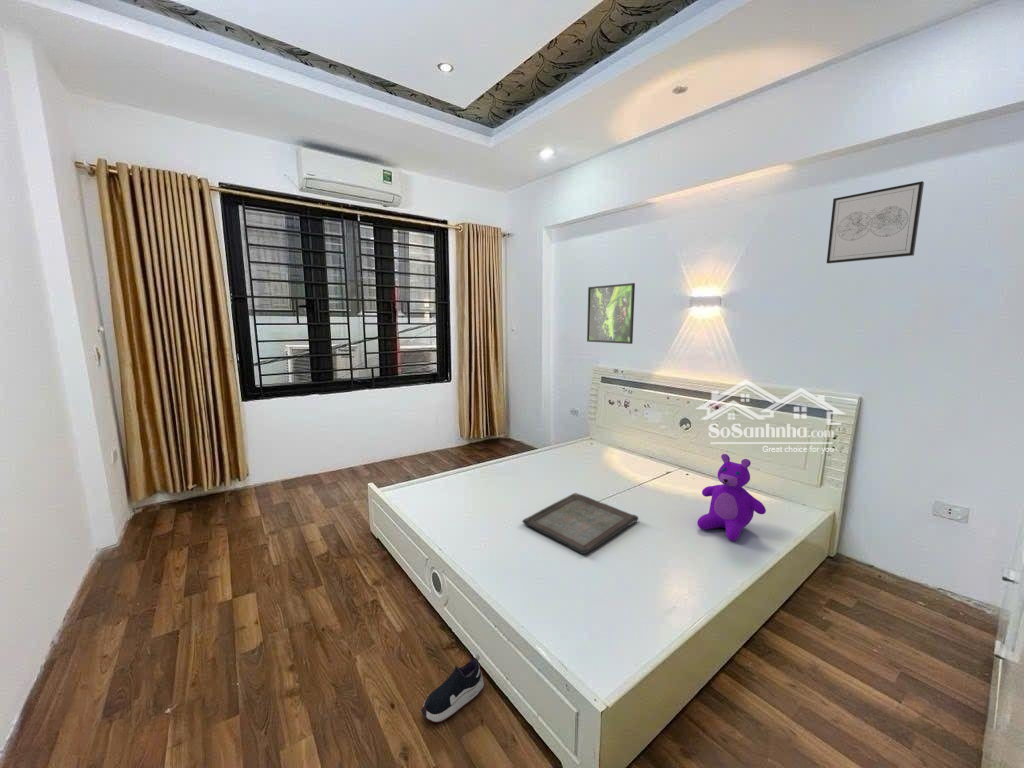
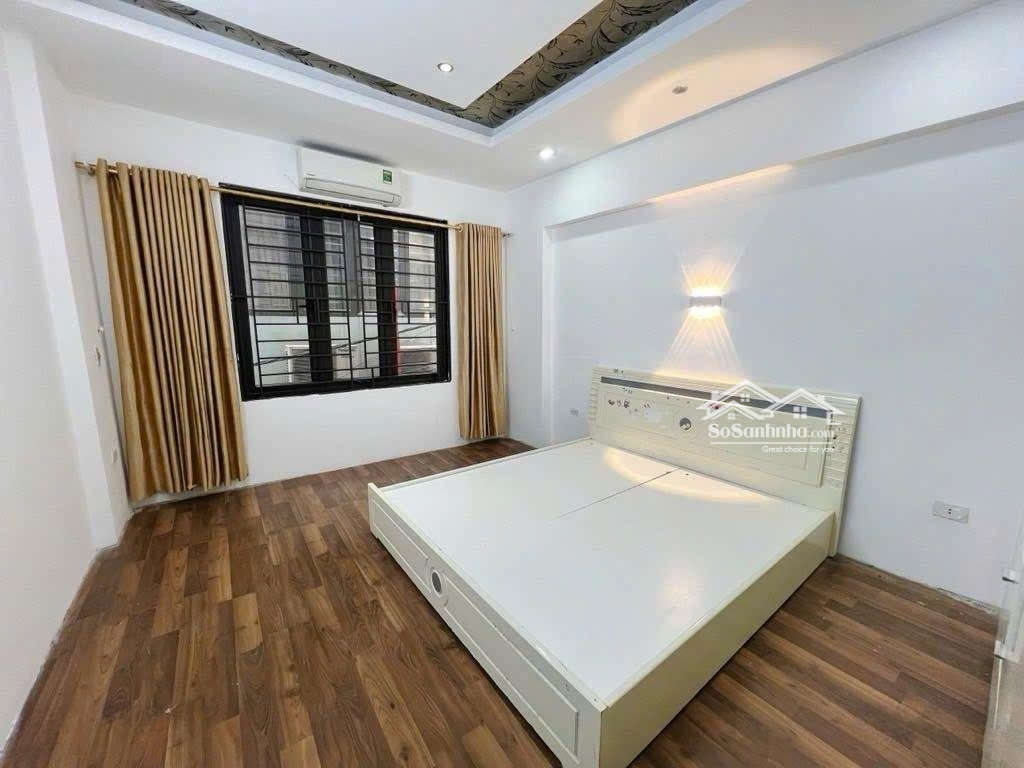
- shoe [420,654,485,724]
- teddy bear [696,453,767,542]
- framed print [586,282,636,345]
- wall art [826,180,925,265]
- serving tray [521,492,639,555]
